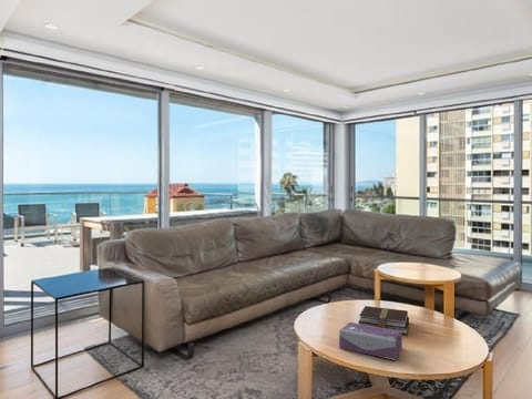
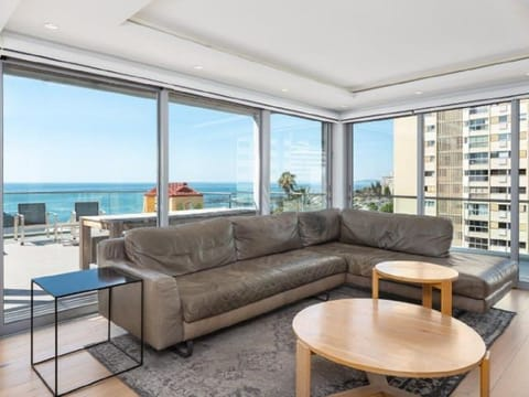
- book [357,305,410,335]
- tissue box [338,321,403,361]
